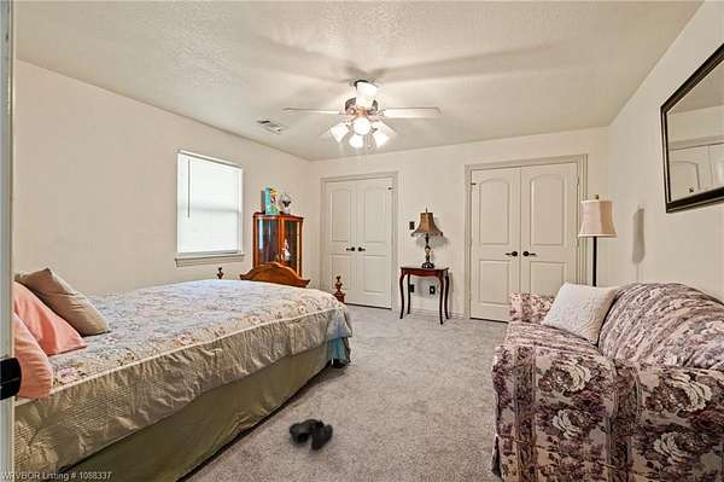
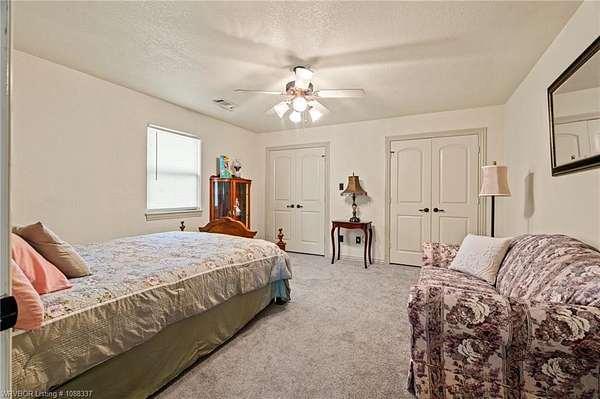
- boots [287,418,334,449]
